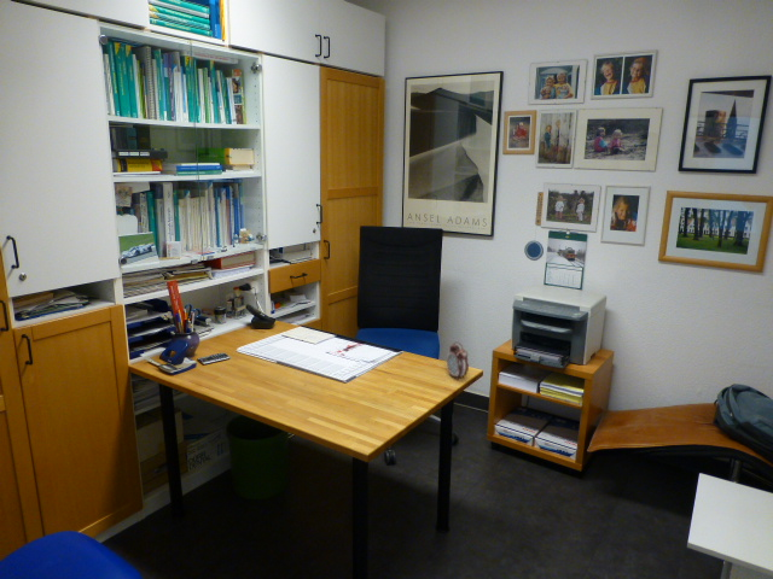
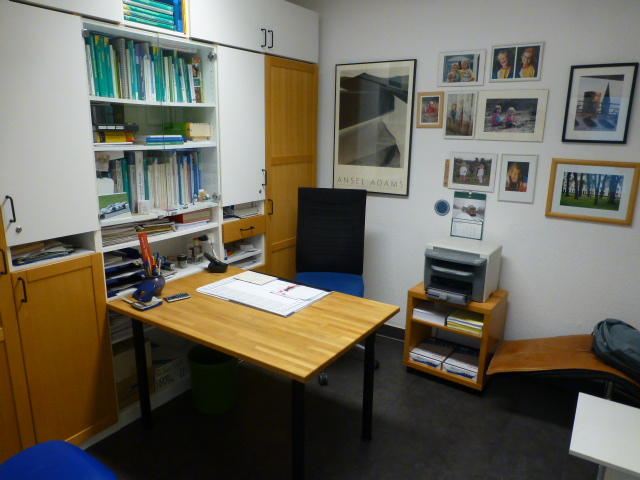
- alarm clock [446,340,470,381]
